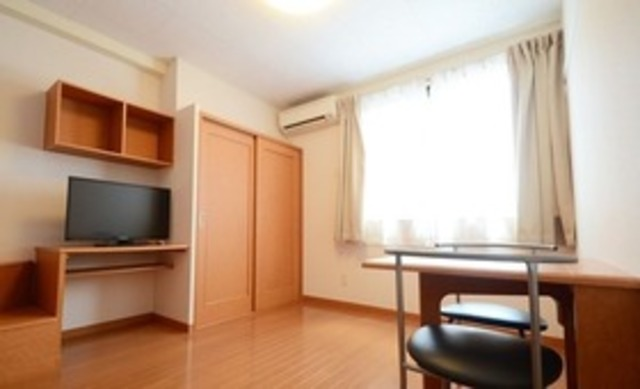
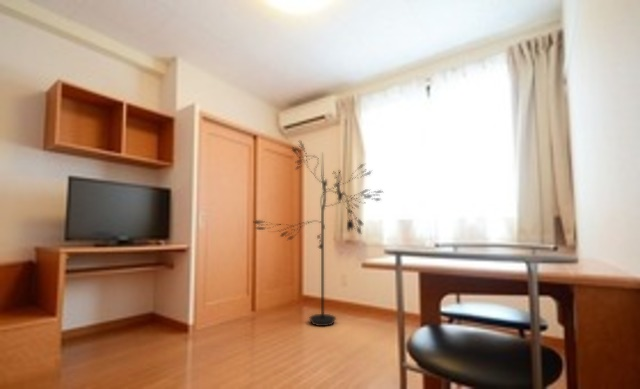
+ floor lamp [253,139,384,327]
